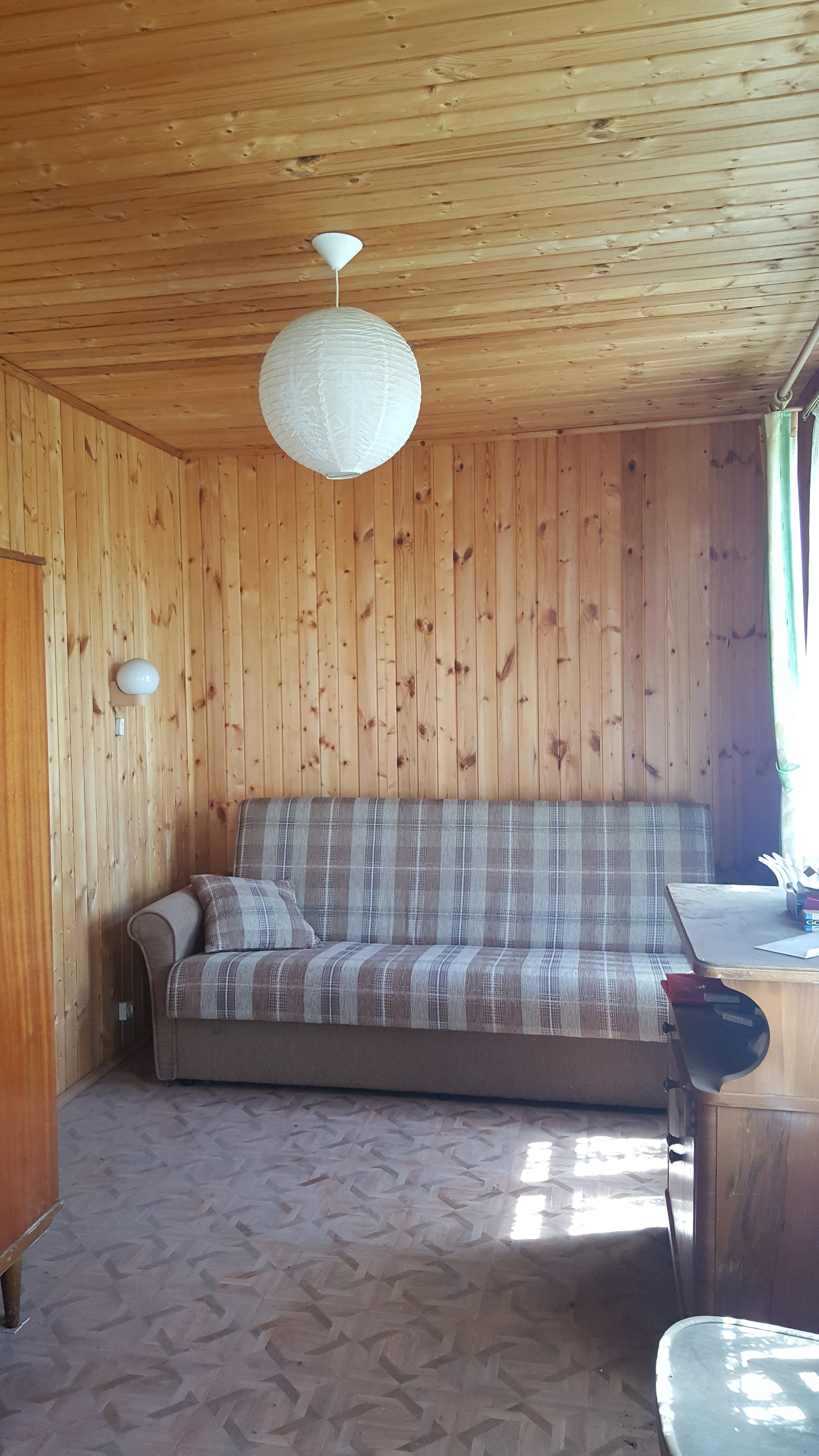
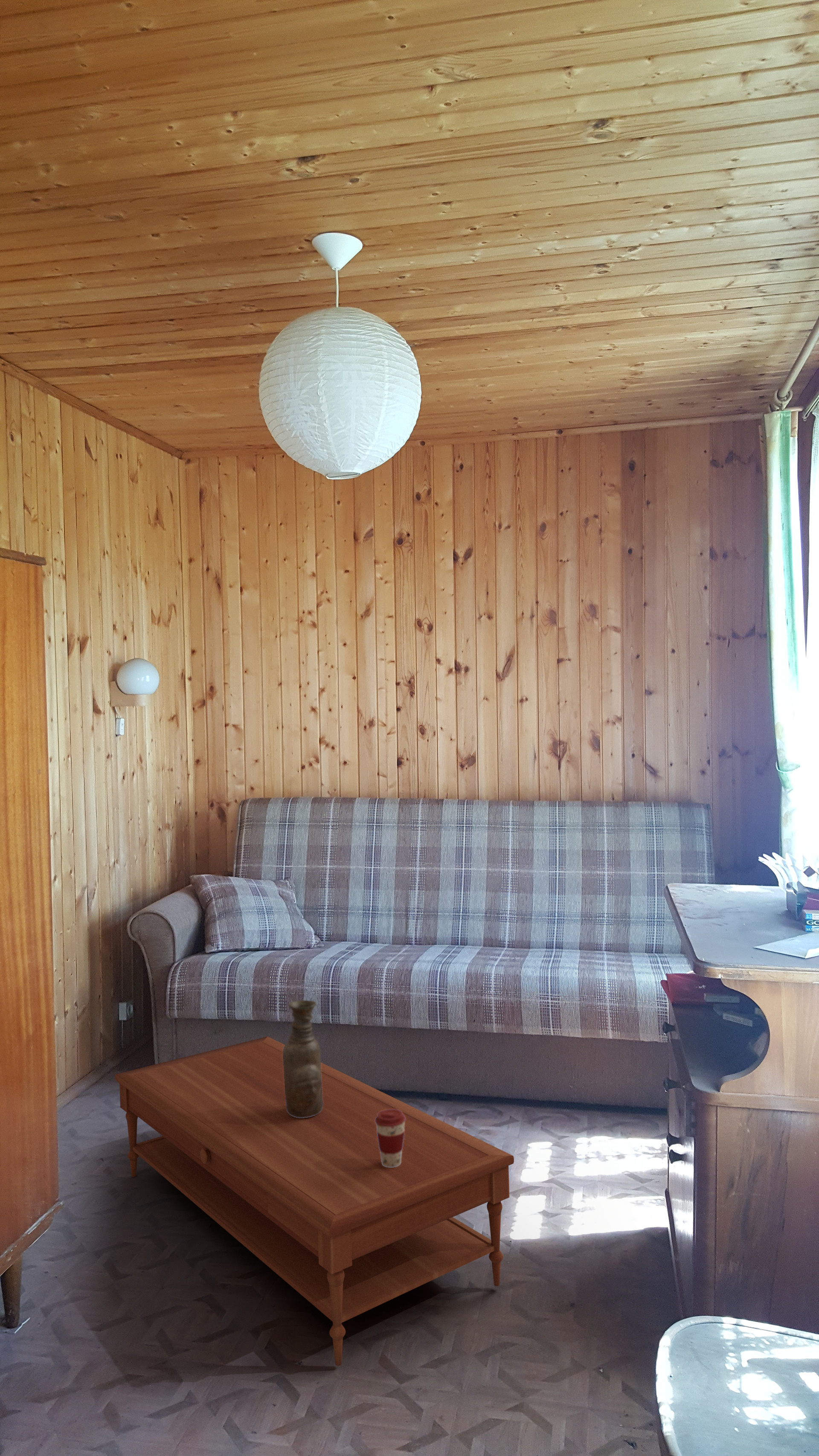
+ coffee cup [375,1109,406,1168]
+ coffee table [115,1036,514,1366]
+ vase [283,1000,323,1118]
